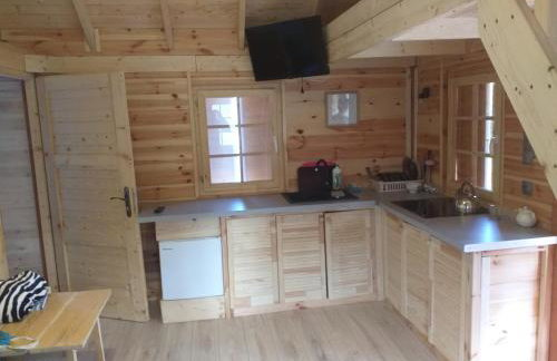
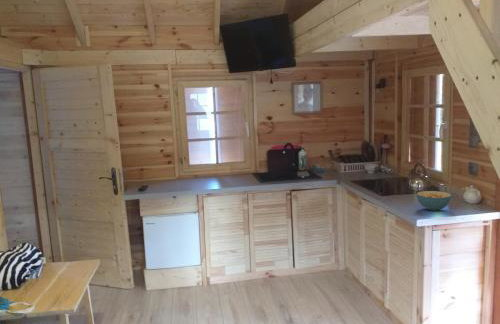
+ cereal bowl [415,190,452,212]
